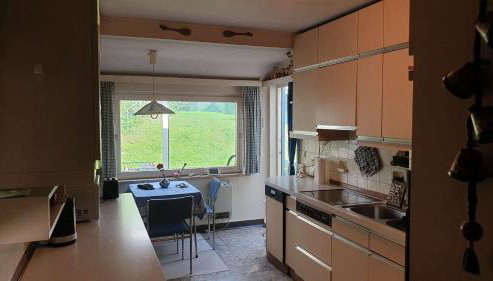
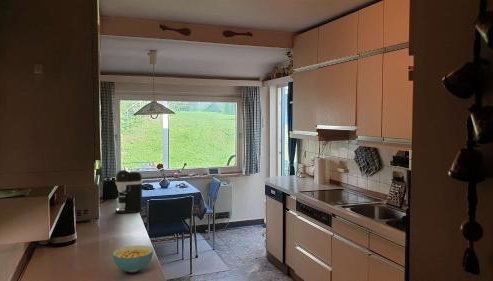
+ cereal bowl [112,244,154,273]
+ coffee maker [114,169,144,215]
